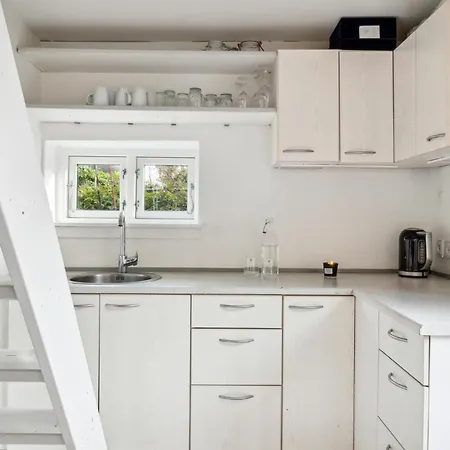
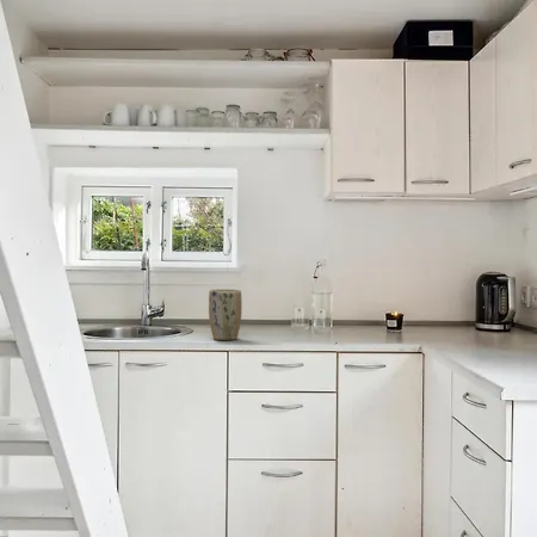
+ plant pot [208,288,243,341]
